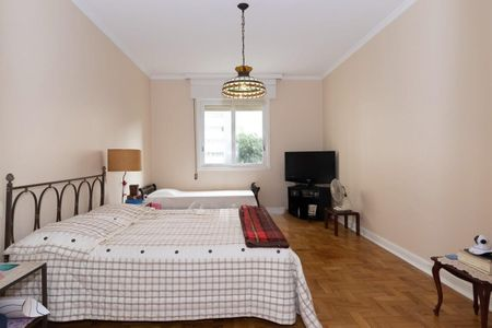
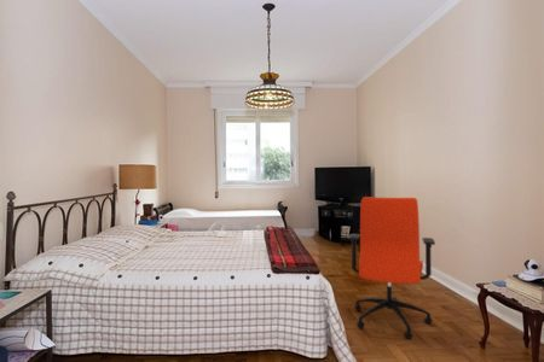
+ office chair [347,195,436,340]
